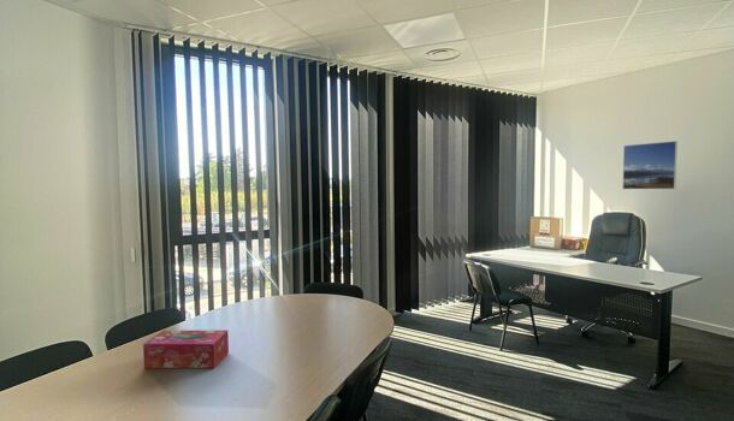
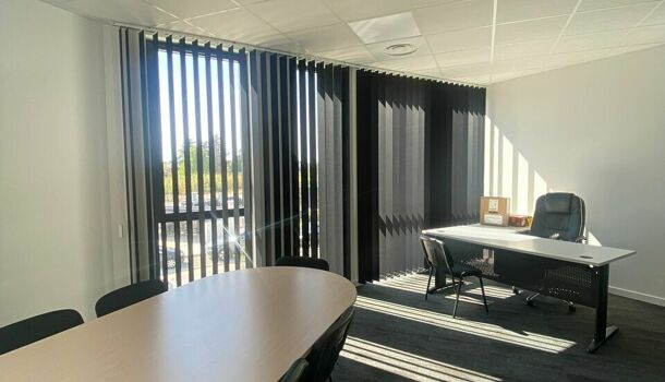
- tissue box [142,330,230,369]
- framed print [622,140,679,190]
